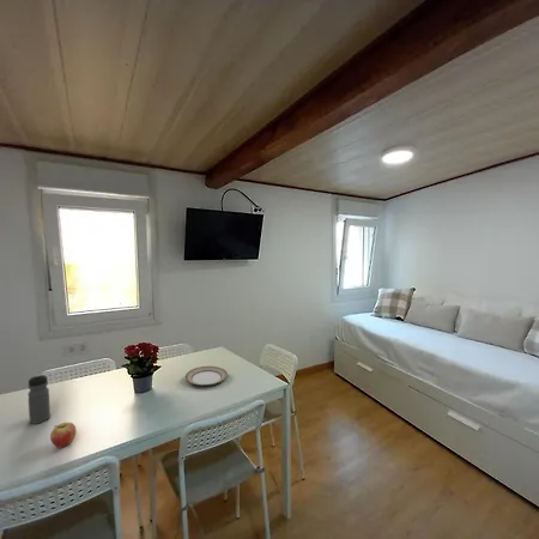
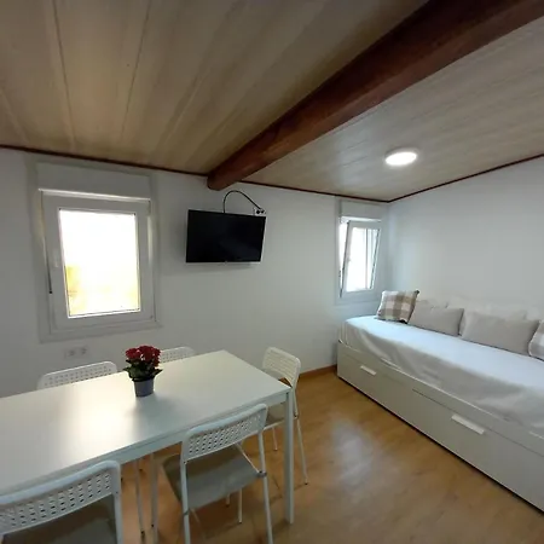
- plate [184,365,229,387]
- fruit [49,422,77,449]
- water bottle [26,373,52,425]
